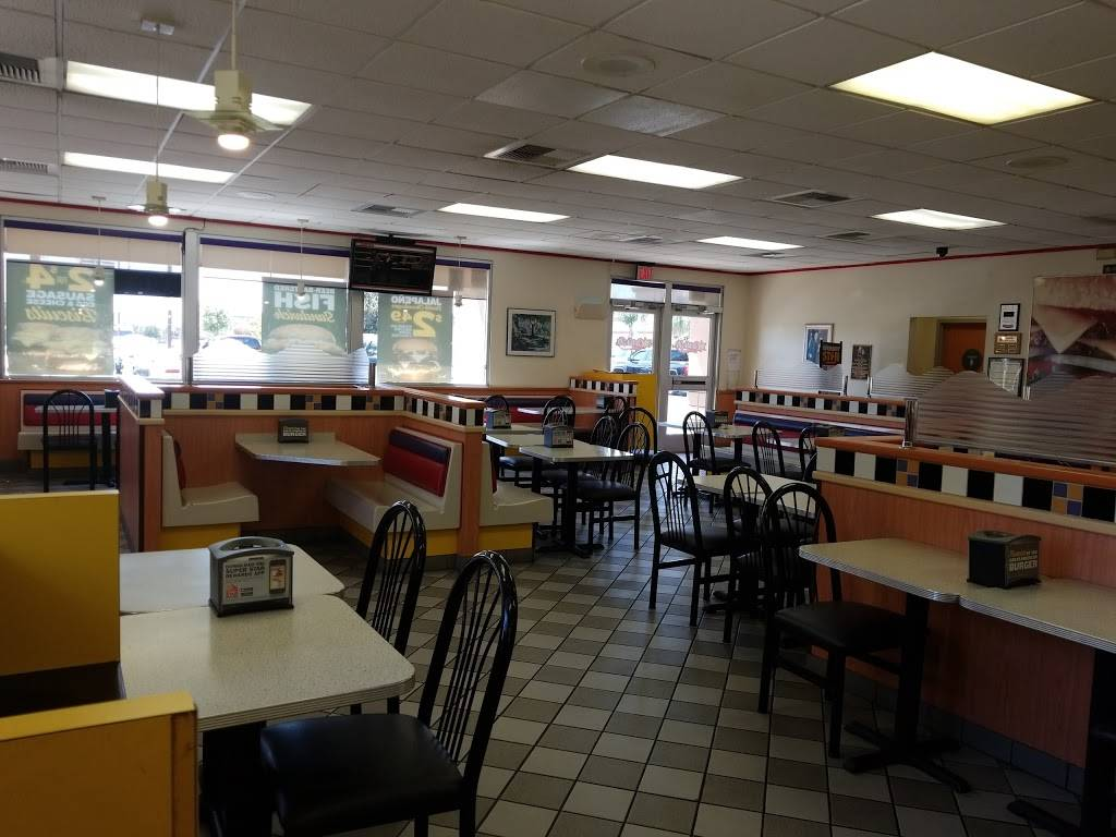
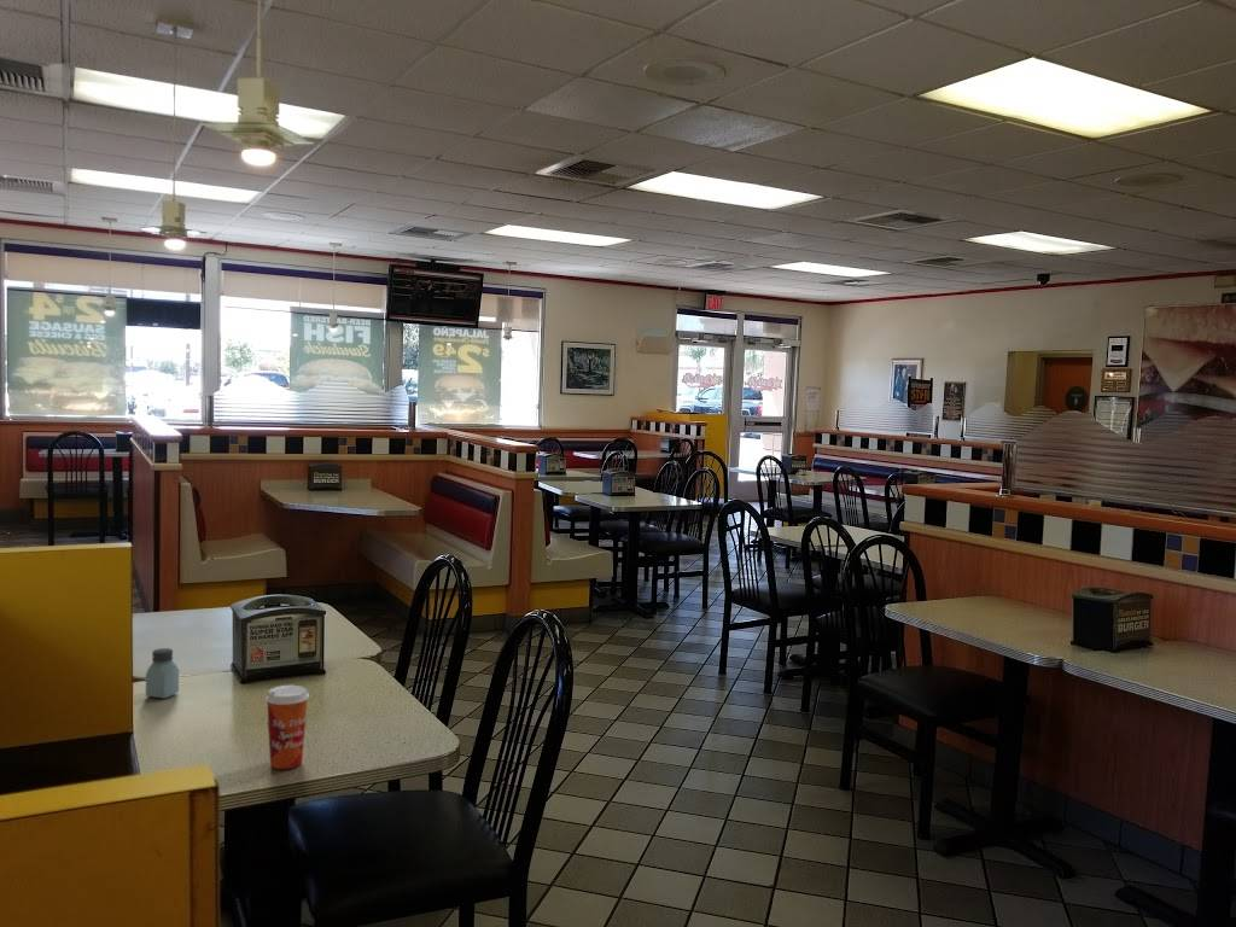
+ paper cup [264,684,310,770]
+ saltshaker [145,647,180,700]
